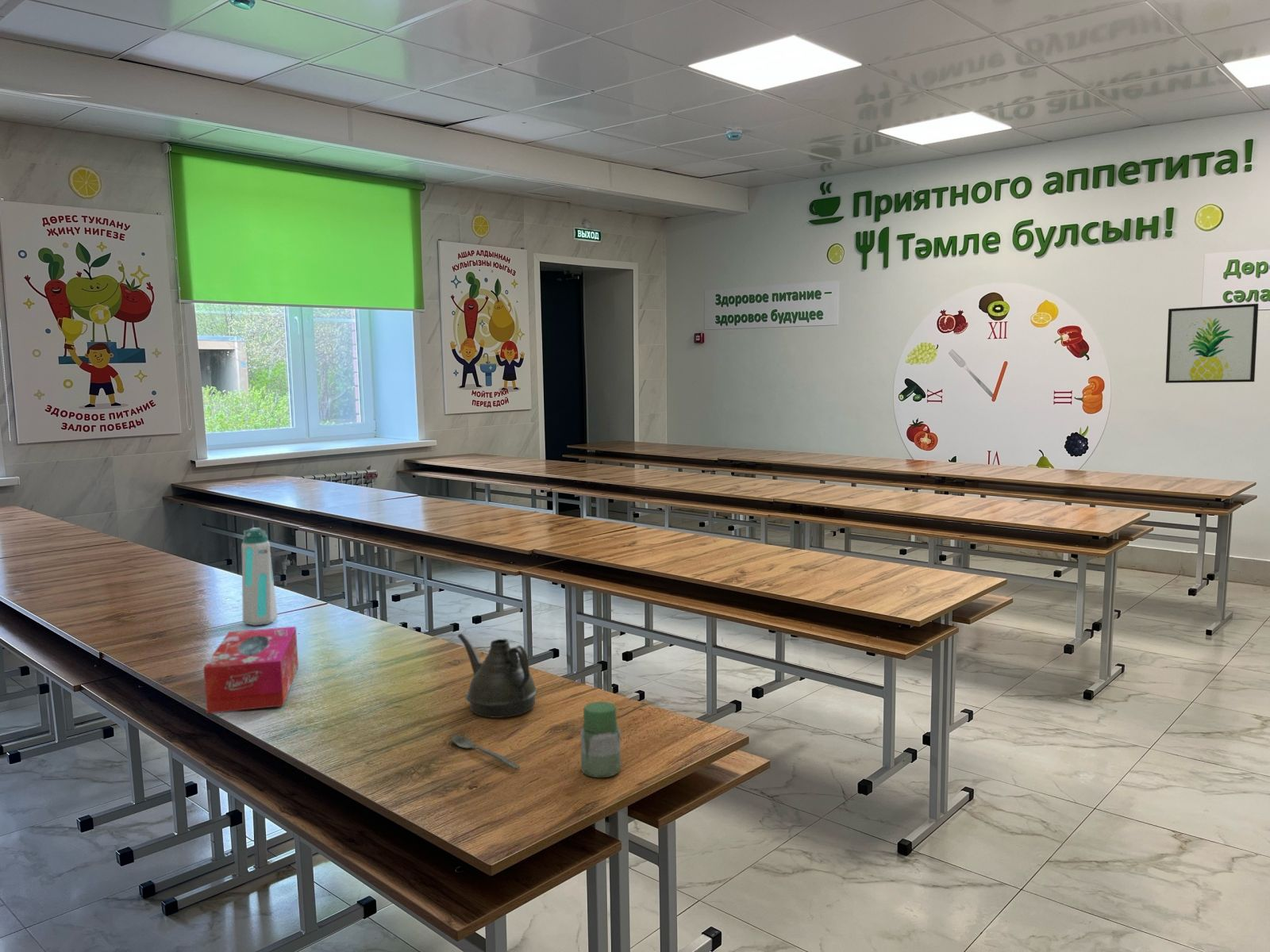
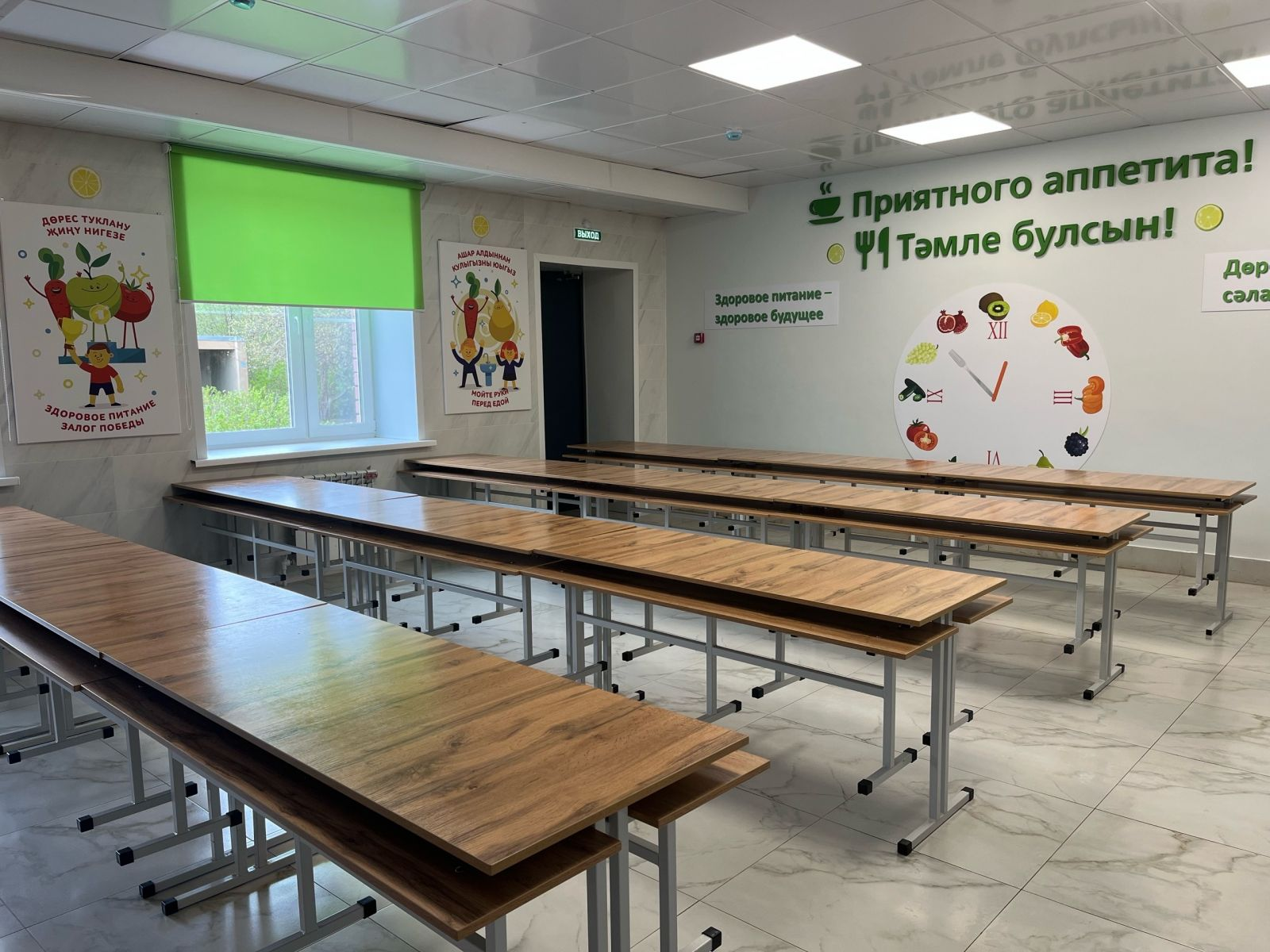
- tissue box [202,626,299,714]
- jar [579,701,622,778]
- spoon [451,734,521,770]
- wall art [1164,303,1259,384]
- teapot [457,633,538,719]
- water bottle [241,527,279,627]
